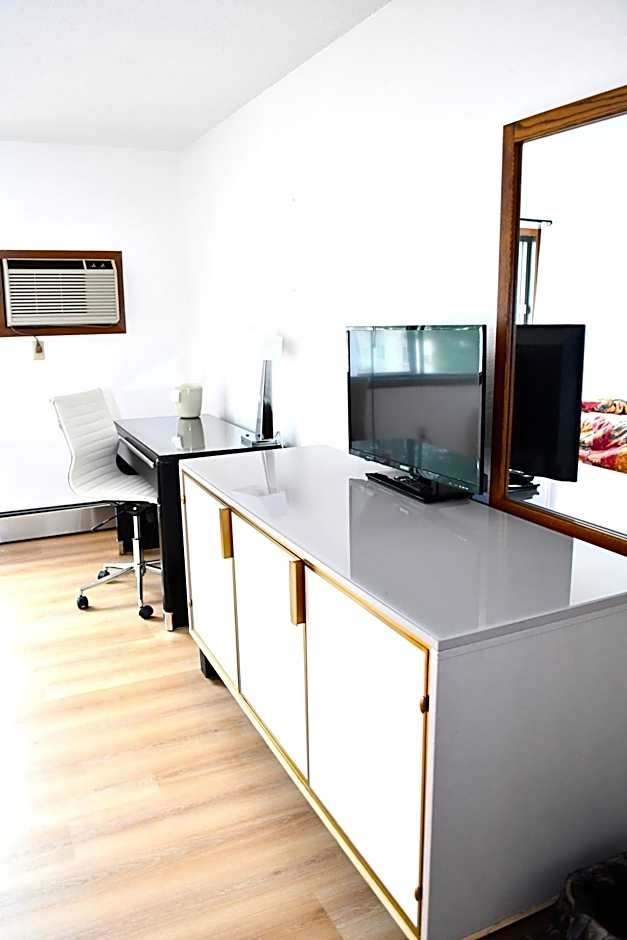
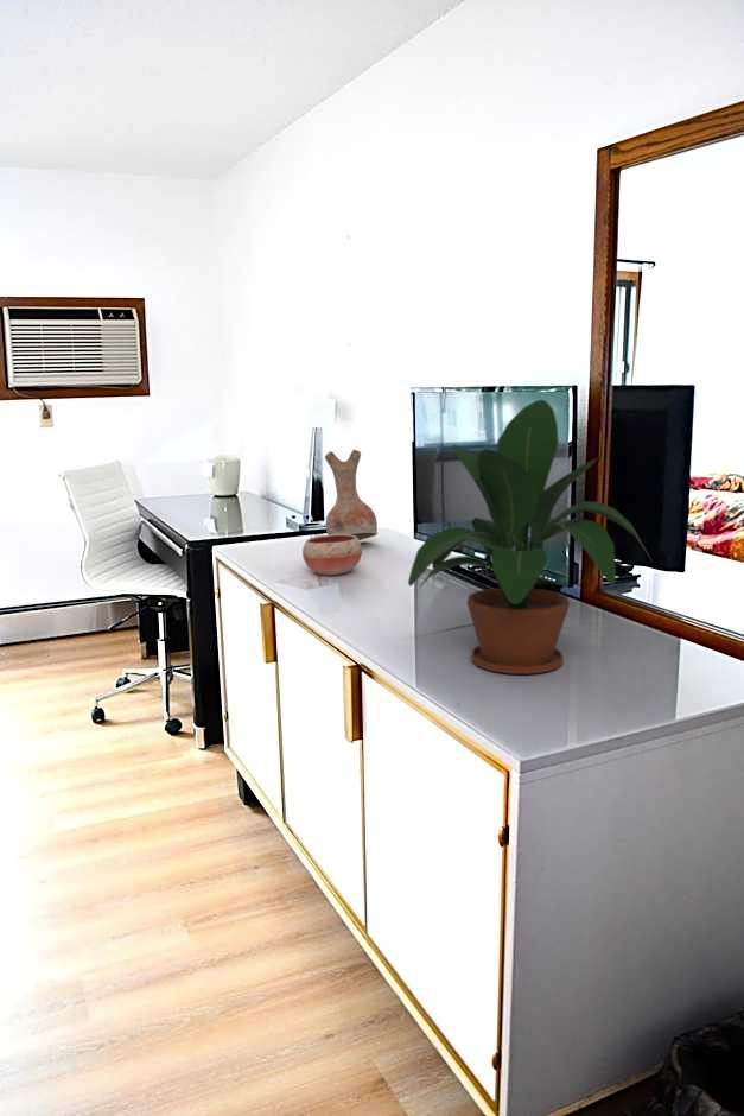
+ bowl [301,534,363,577]
+ vase [324,449,379,541]
+ potted plant [407,399,654,676]
